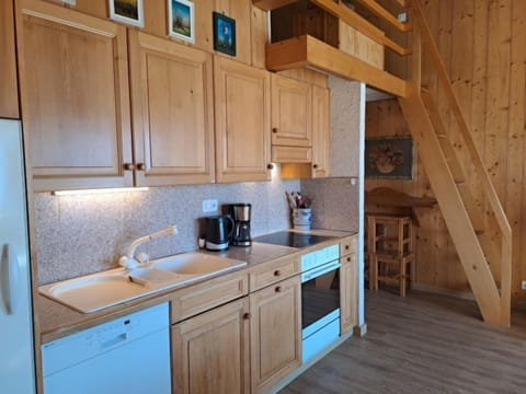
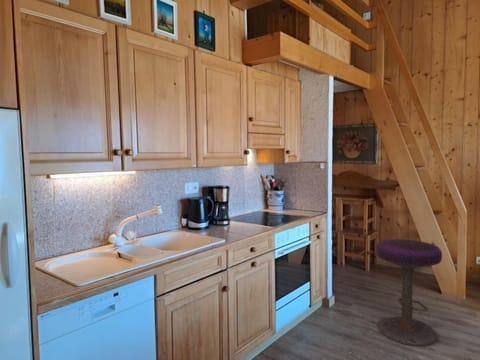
+ stool [375,238,443,347]
